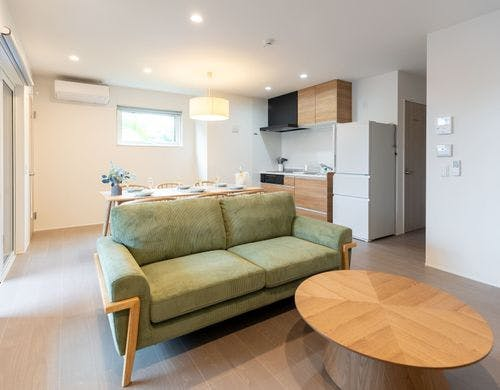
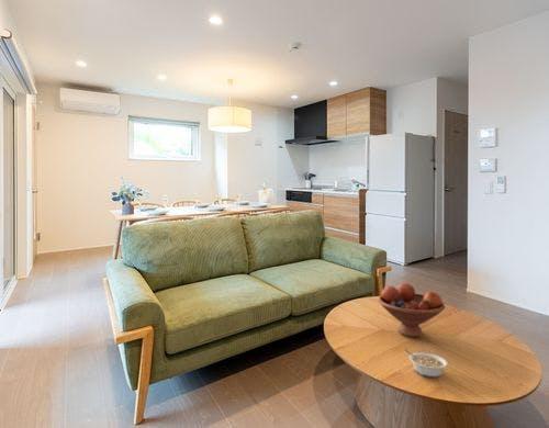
+ legume [404,349,449,379]
+ fruit bowl [378,282,446,338]
